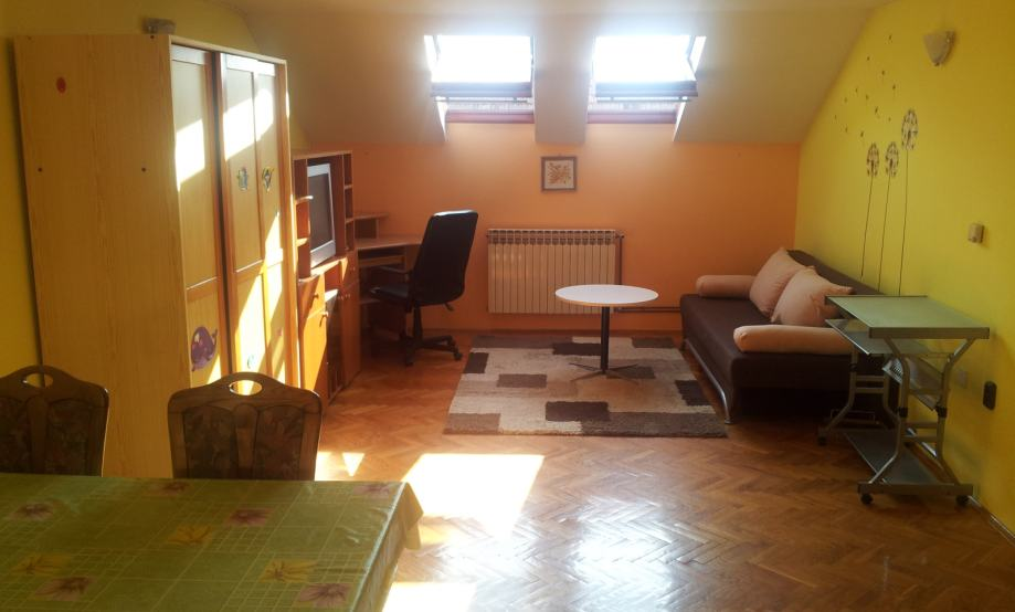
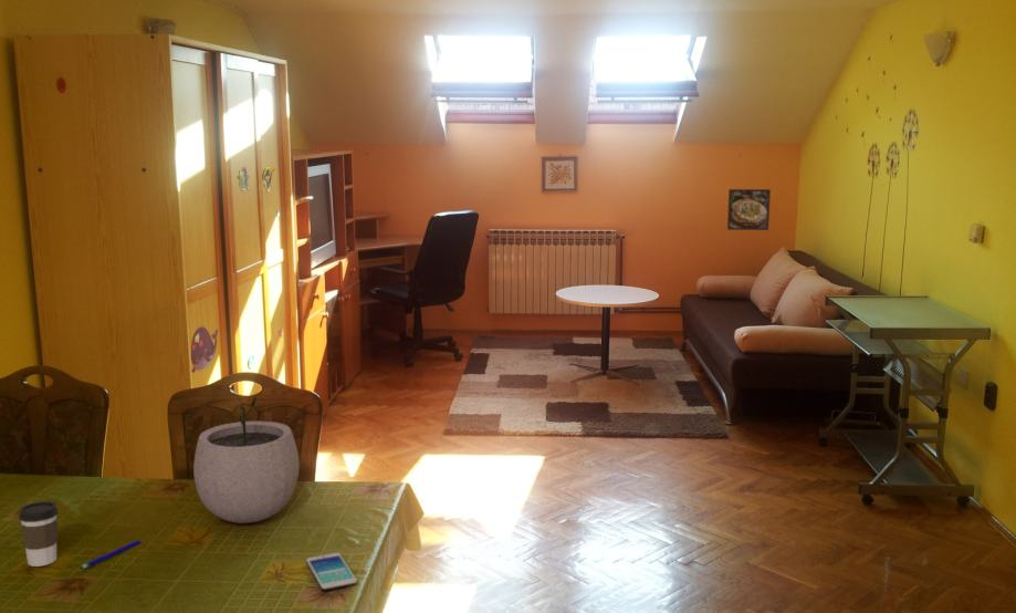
+ smartphone [305,552,358,592]
+ pen [78,539,142,571]
+ coffee cup [18,500,60,568]
+ plant pot [192,395,301,524]
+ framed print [726,188,772,231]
